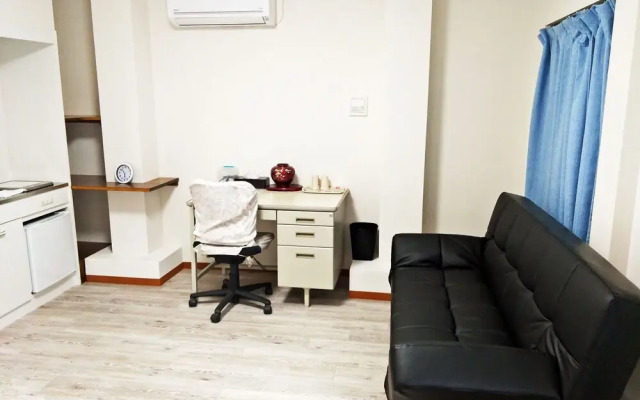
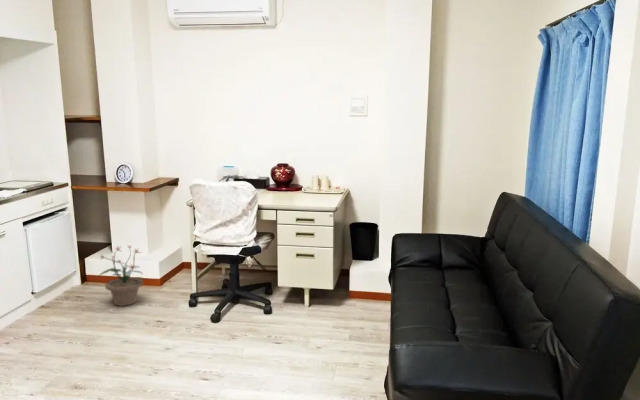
+ potted plant [97,244,148,307]
